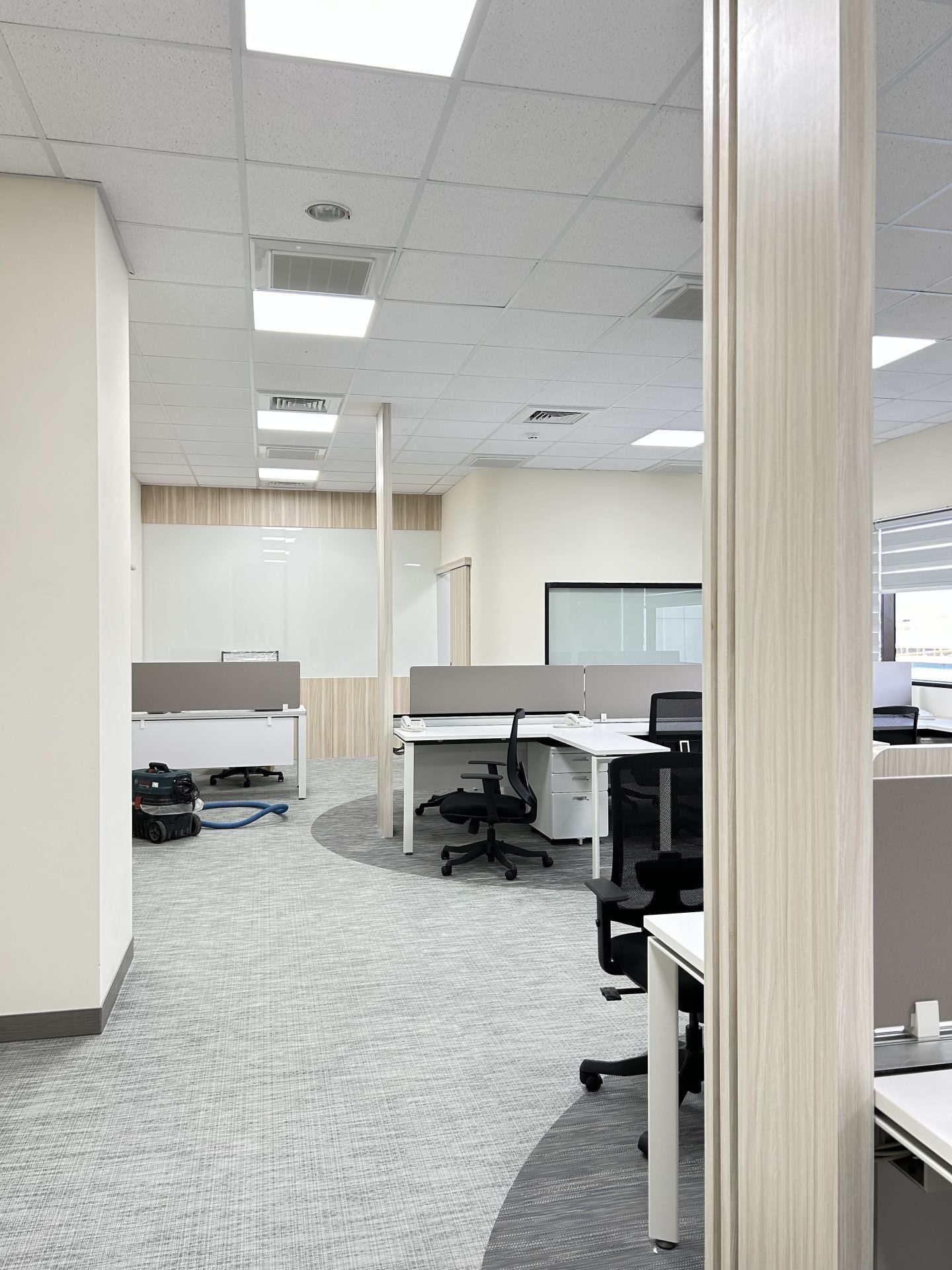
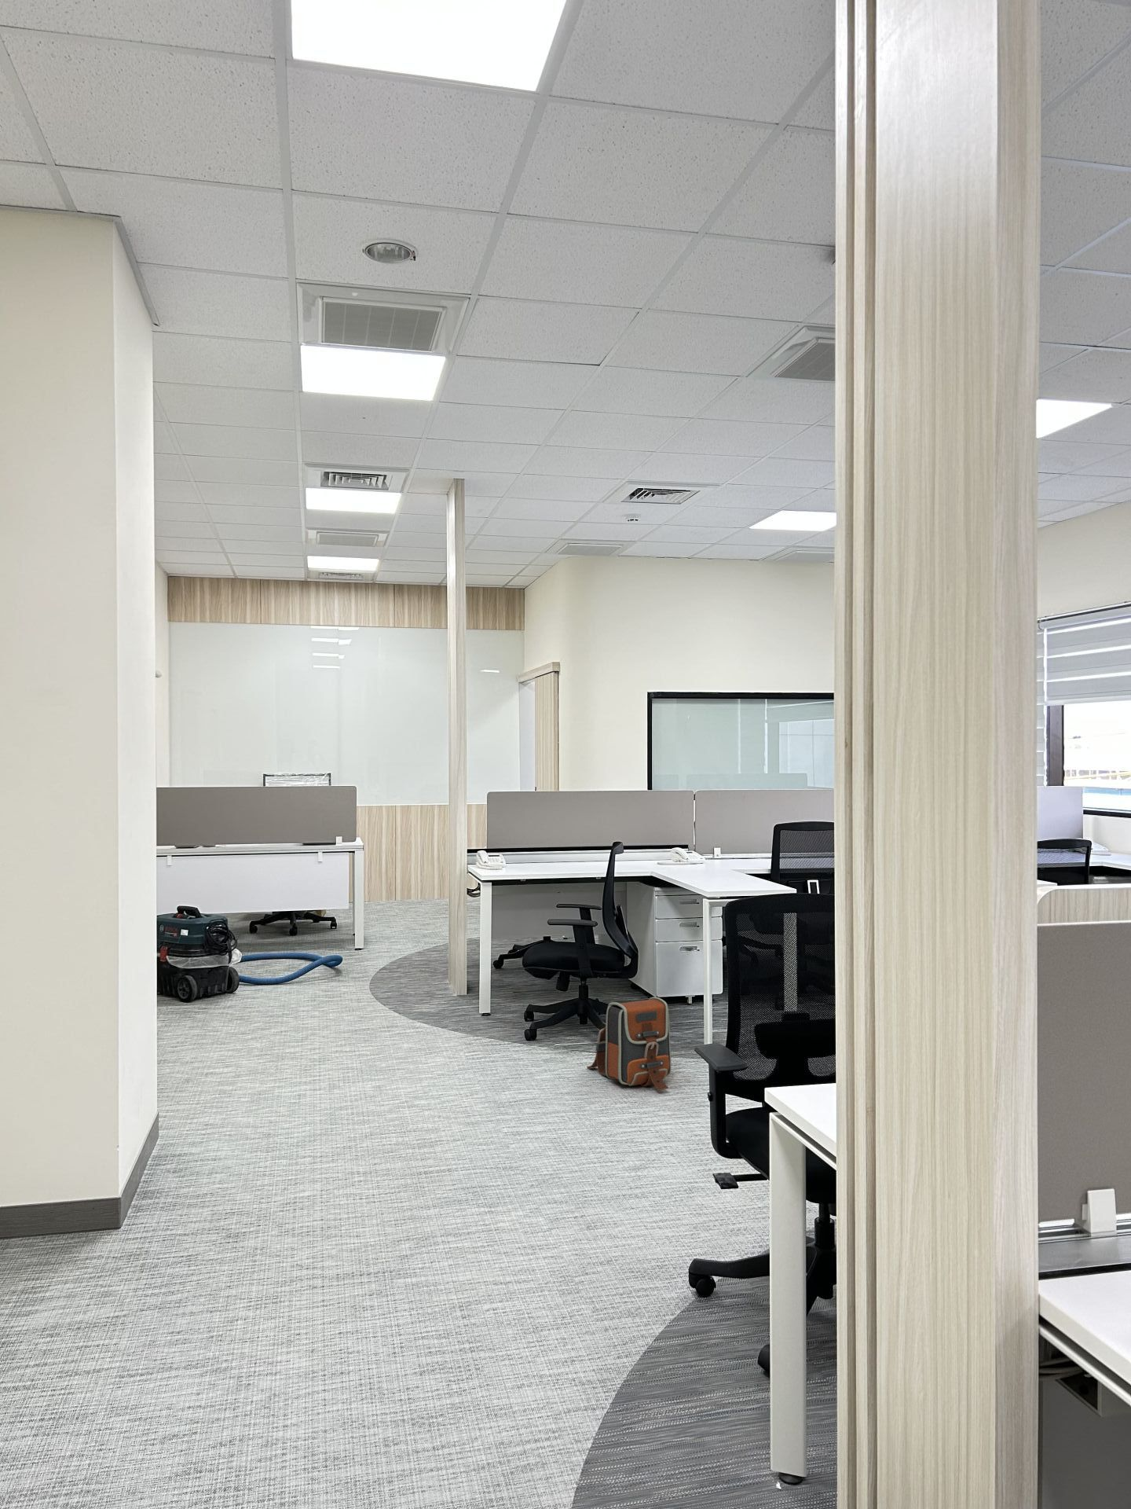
+ backpack [586,997,672,1091]
